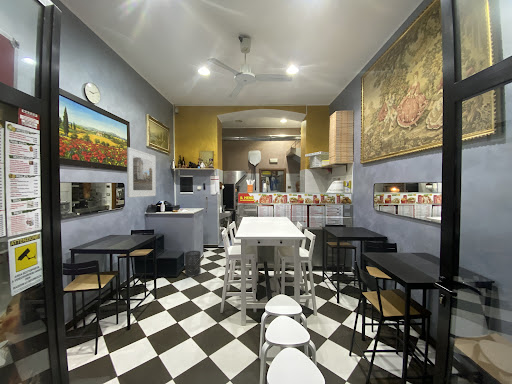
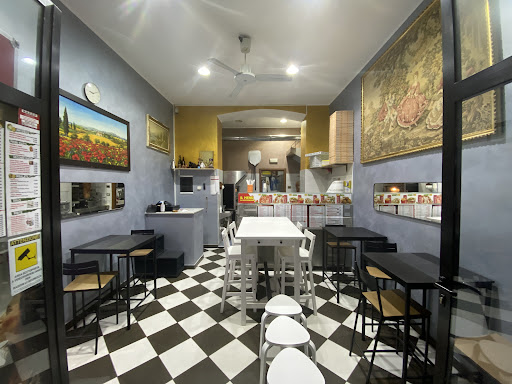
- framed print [126,146,157,198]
- trash can [184,250,202,278]
